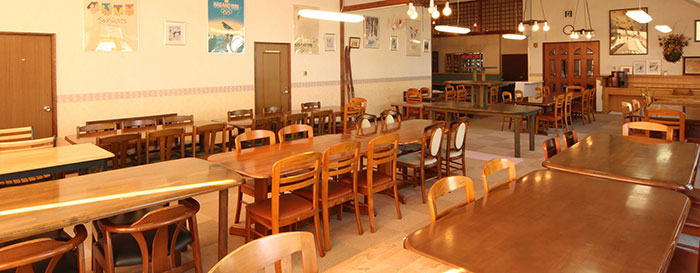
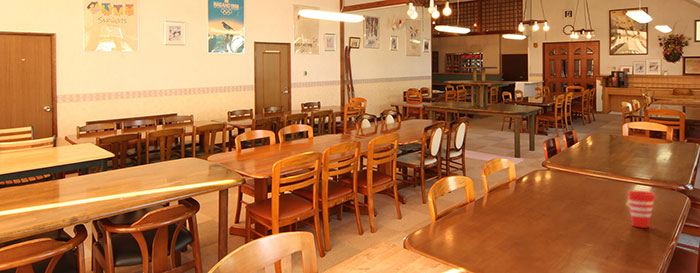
+ cup [627,190,656,229]
